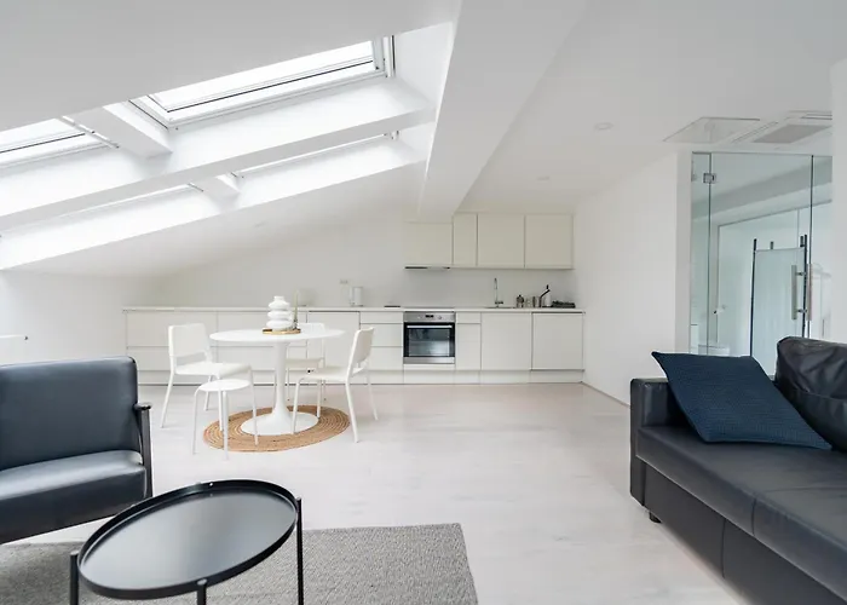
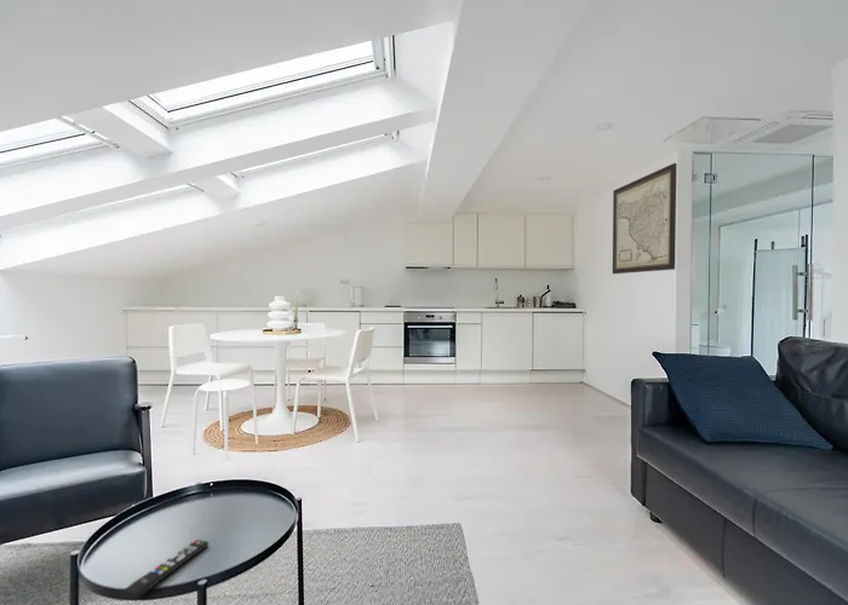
+ remote control [120,538,210,601]
+ wall art [612,162,677,275]
